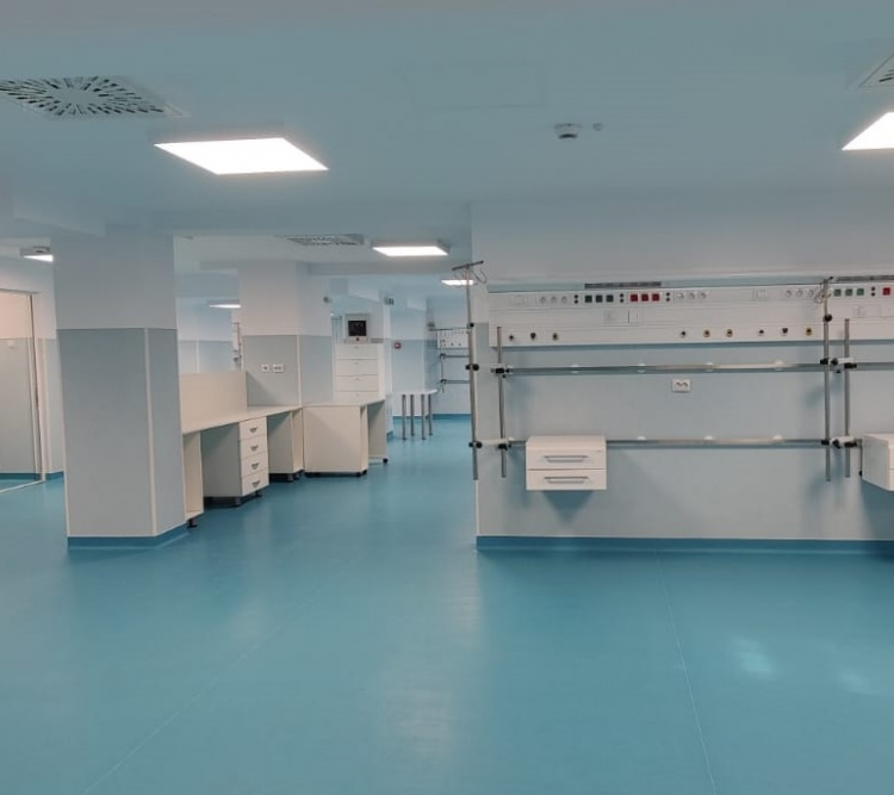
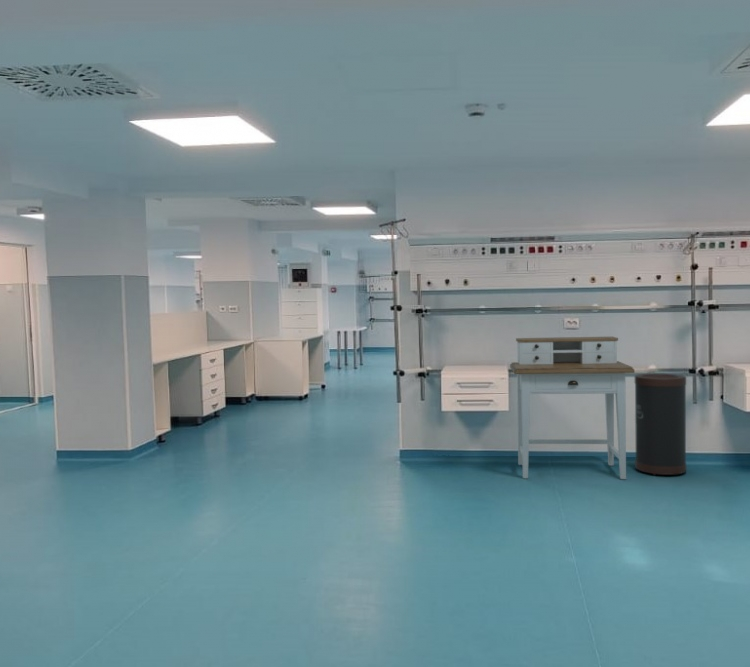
+ trash can [634,372,687,477]
+ desk [509,336,636,480]
